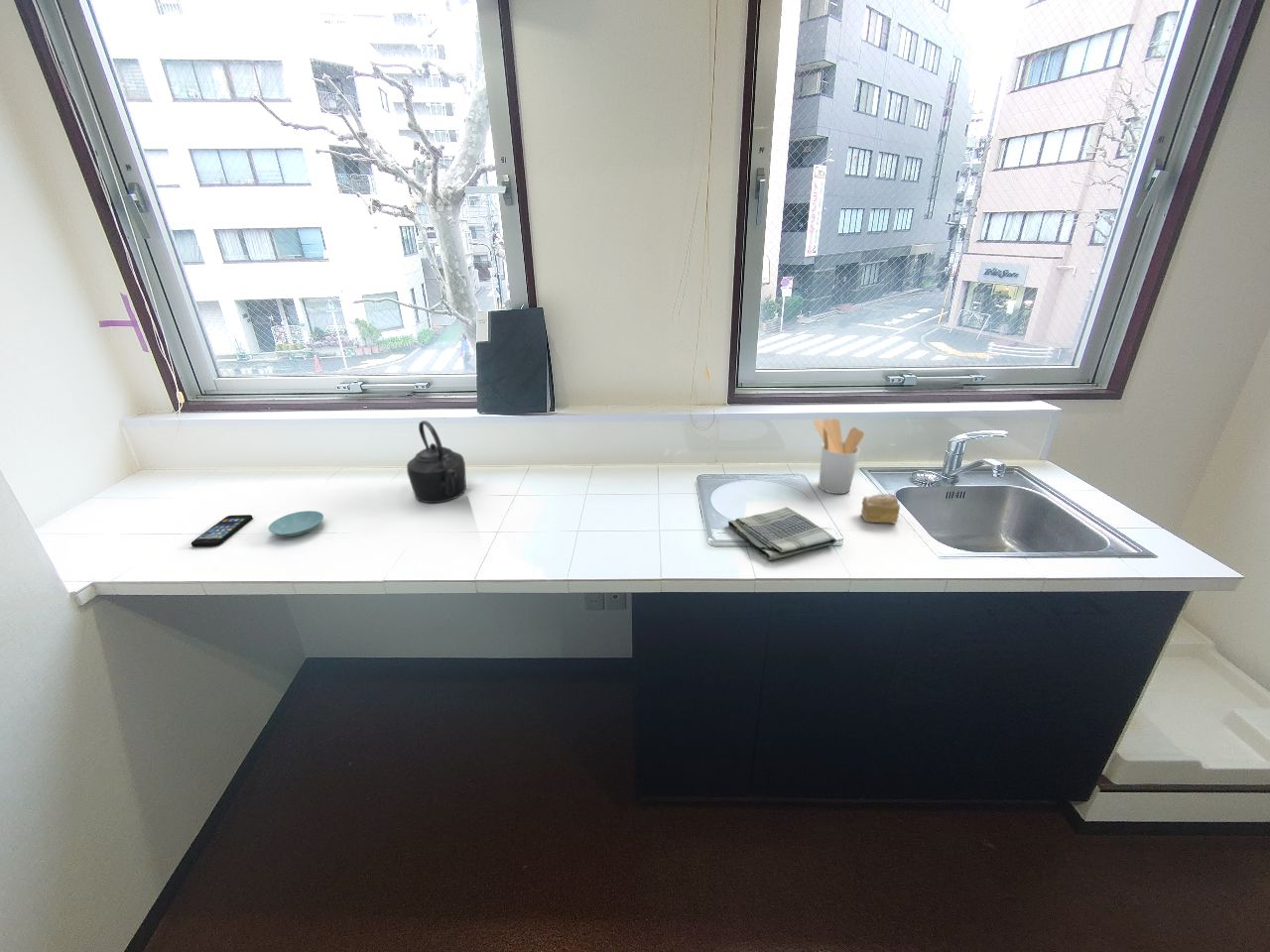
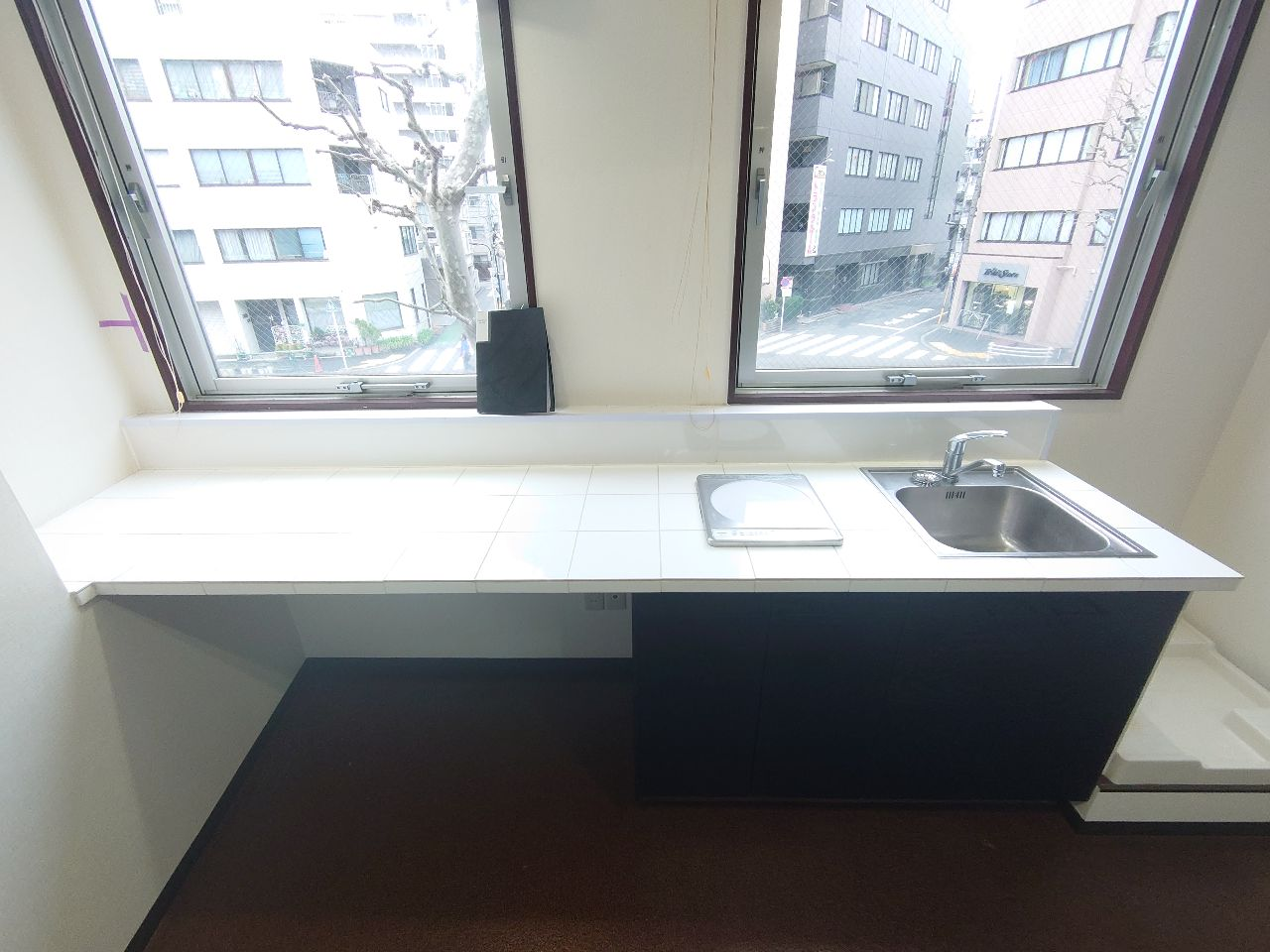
- smartphone [191,514,254,547]
- saucer [268,510,324,537]
- utensil holder [813,417,865,495]
- cake slice [860,493,901,525]
- dish towel [727,506,837,561]
- kettle [406,419,467,504]
